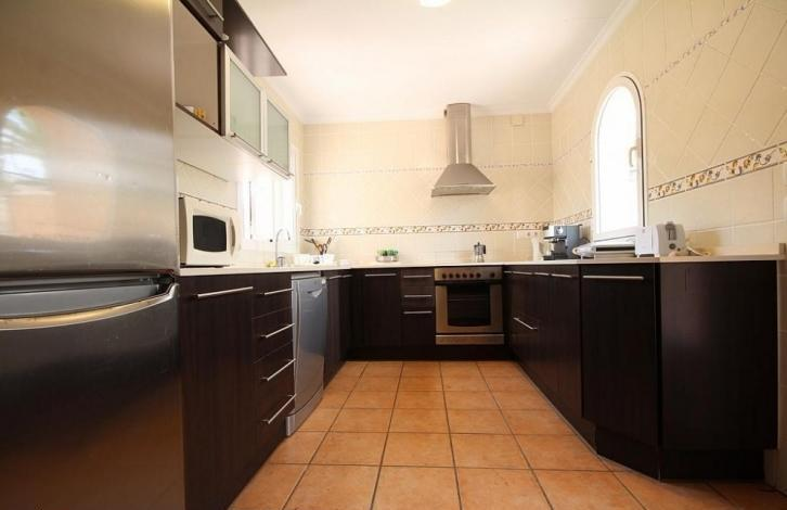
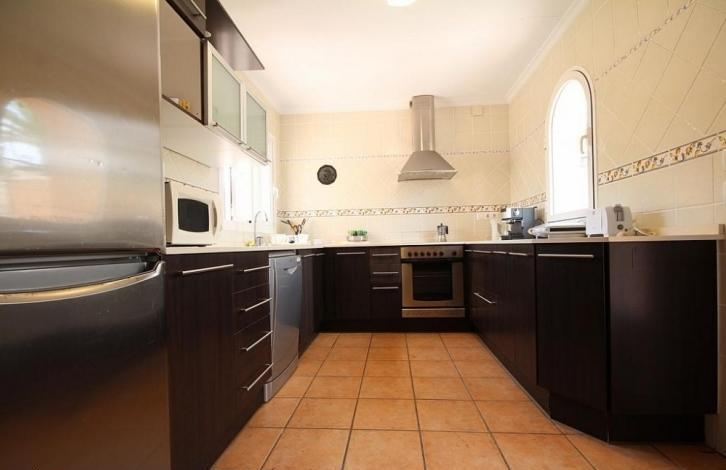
+ decorative plate [316,164,338,186]
